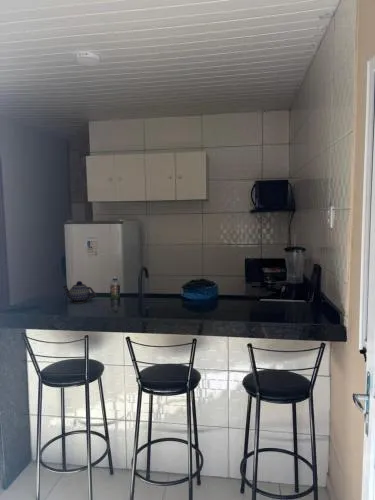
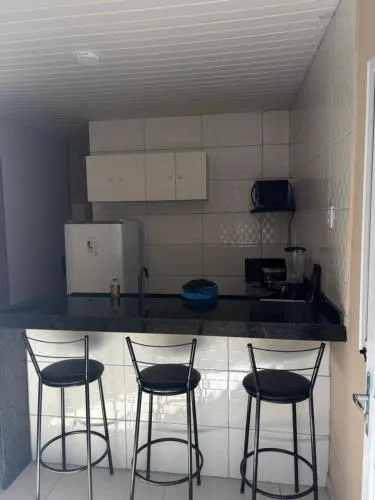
- teapot [61,280,97,304]
